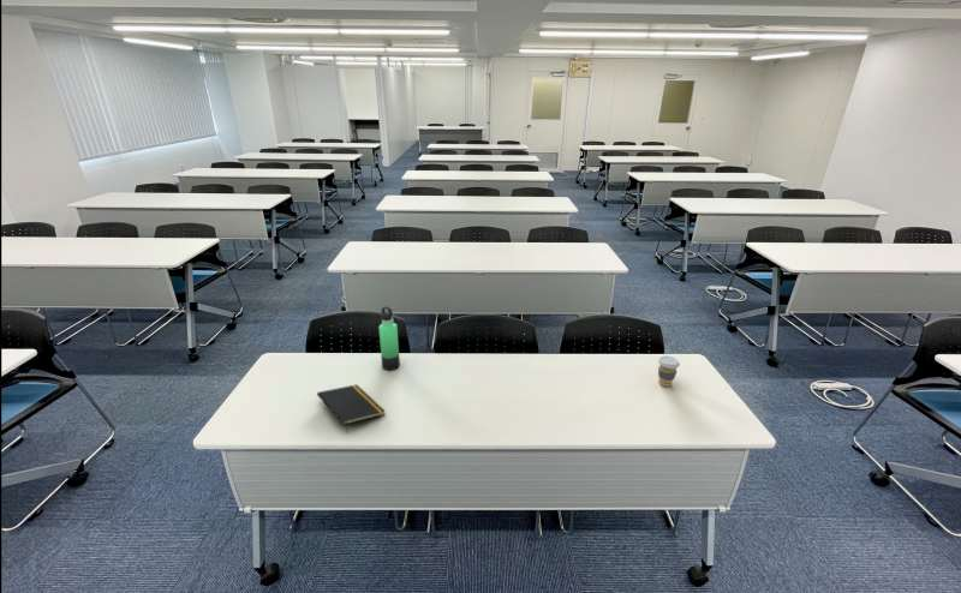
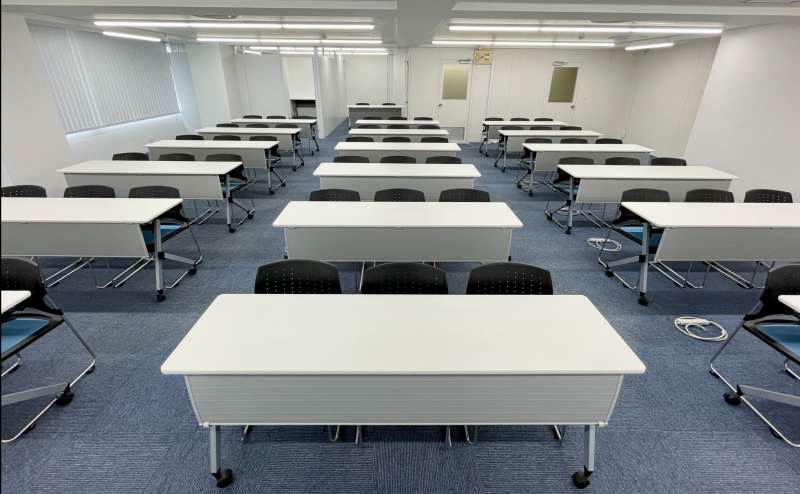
- thermos bottle [378,305,401,371]
- notepad [316,383,387,435]
- coffee cup [657,355,681,388]
